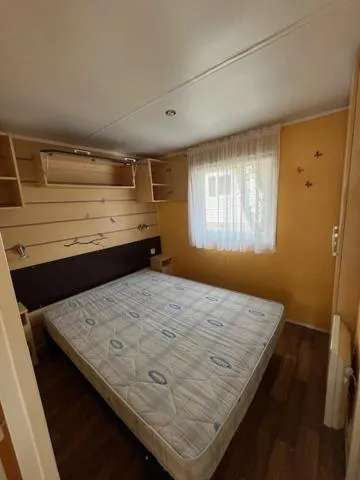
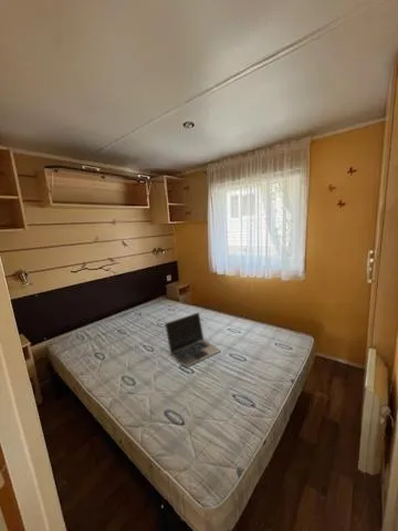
+ laptop [164,312,222,368]
